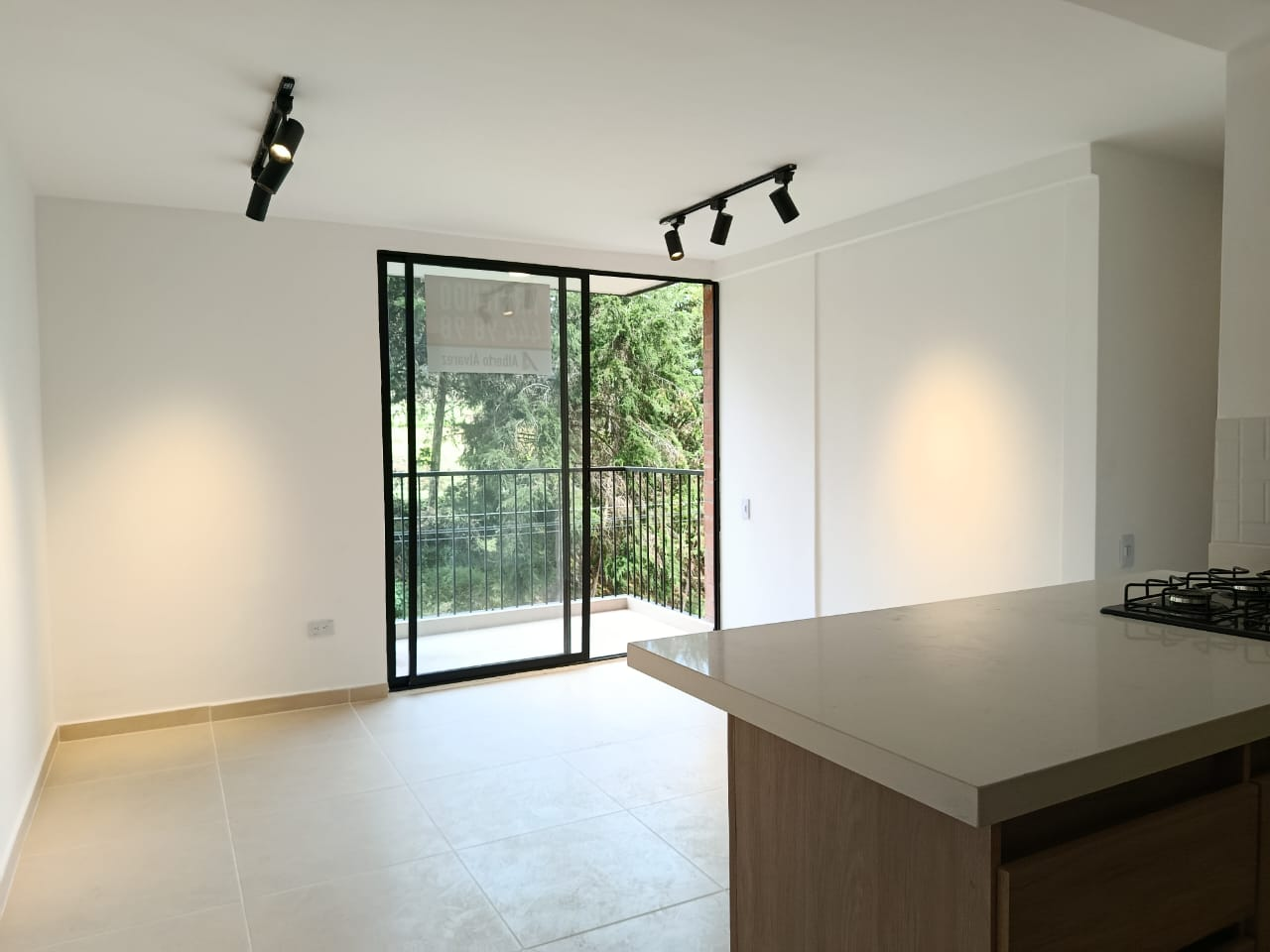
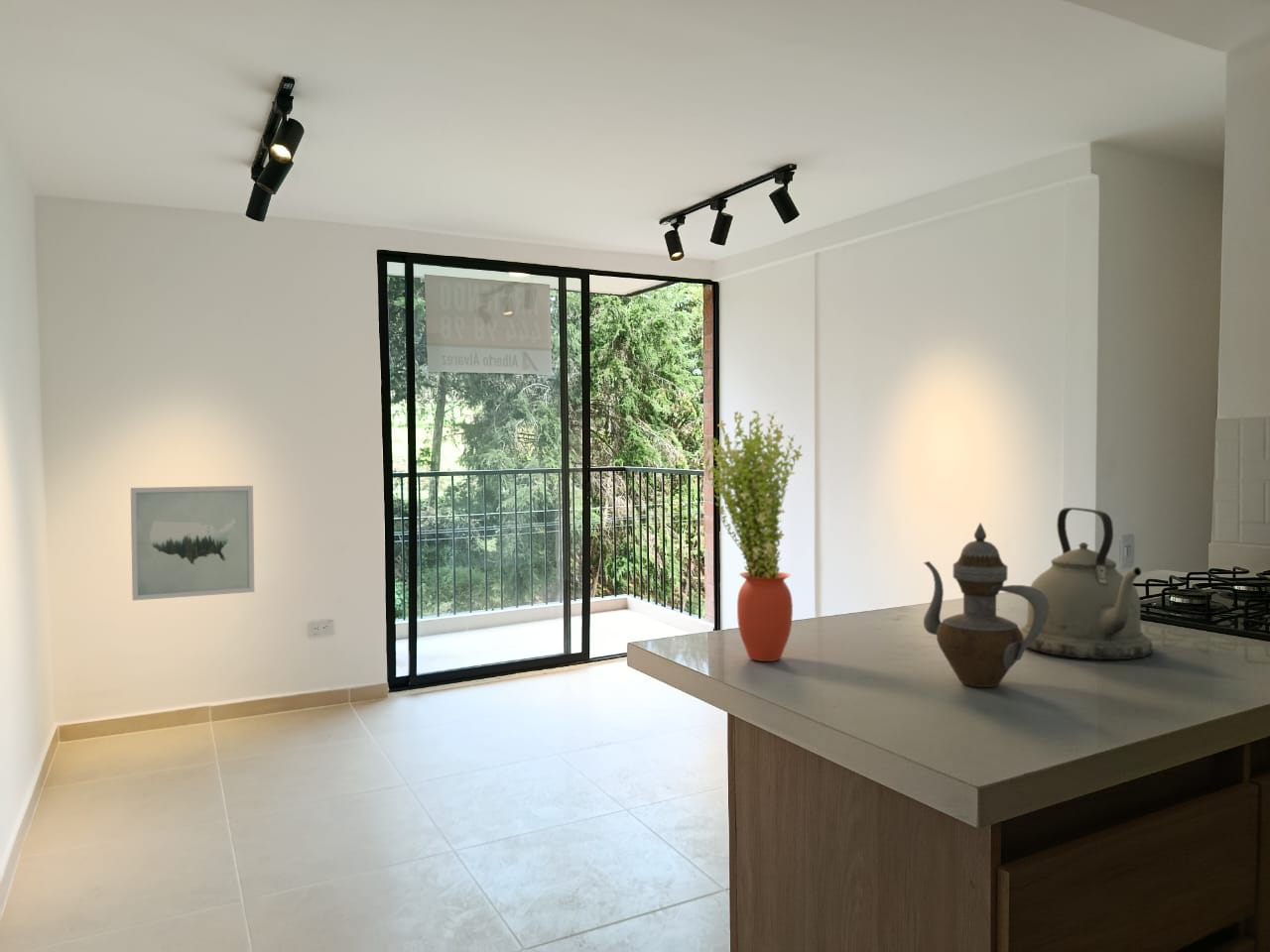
+ potted plant [700,409,804,662]
+ kettle [1019,507,1153,660]
+ teapot [923,522,1049,688]
+ wall art [130,485,255,602]
